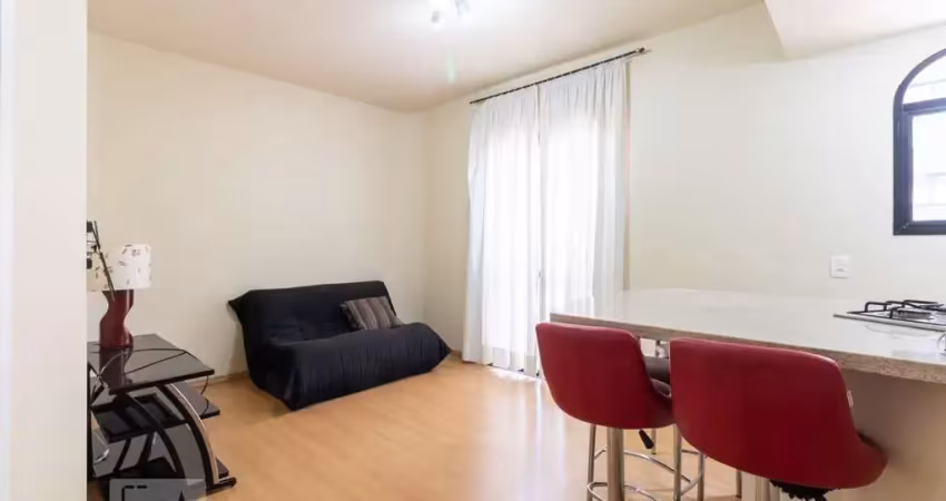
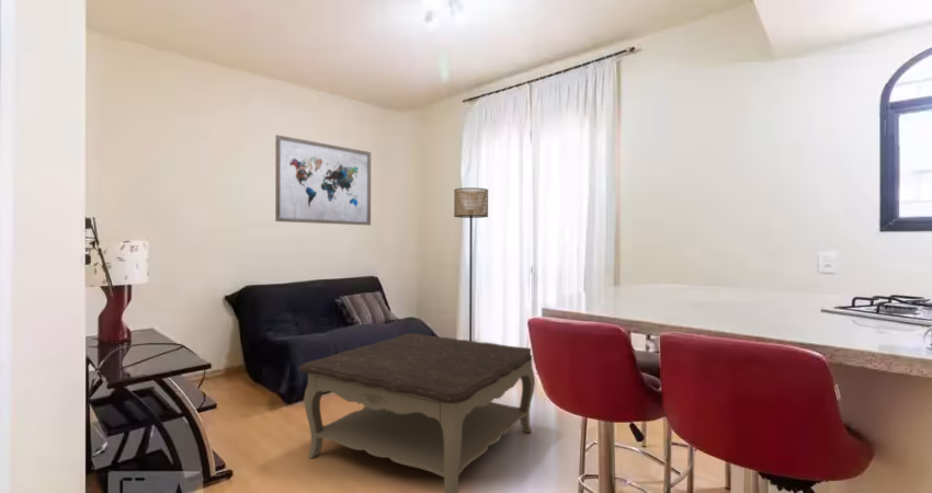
+ coffee table [297,332,536,493]
+ floor lamp [453,186,489,341]
+ wall art [274,134,372,227]
